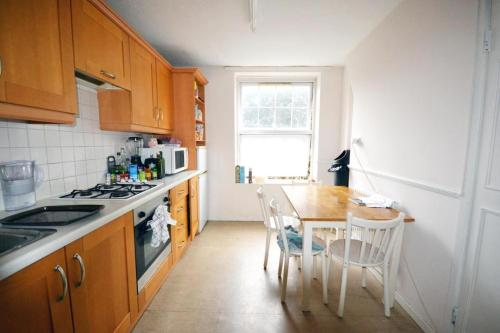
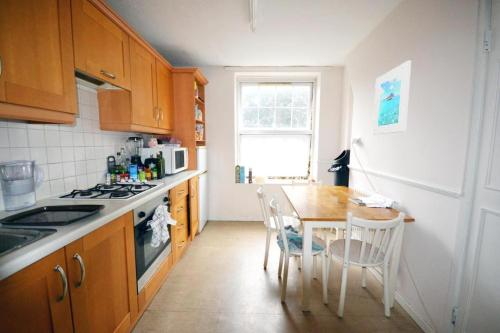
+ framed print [372,59,412,136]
